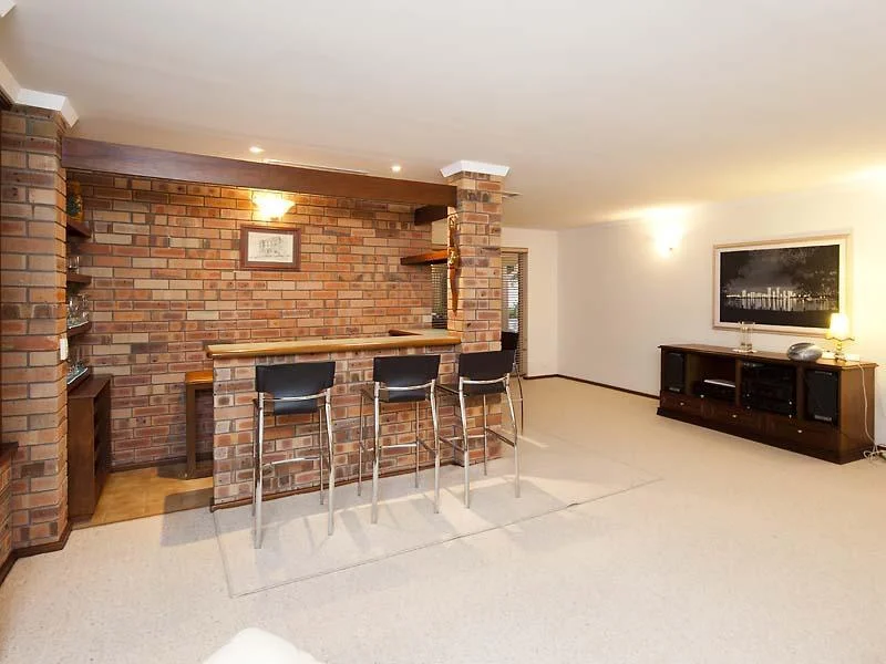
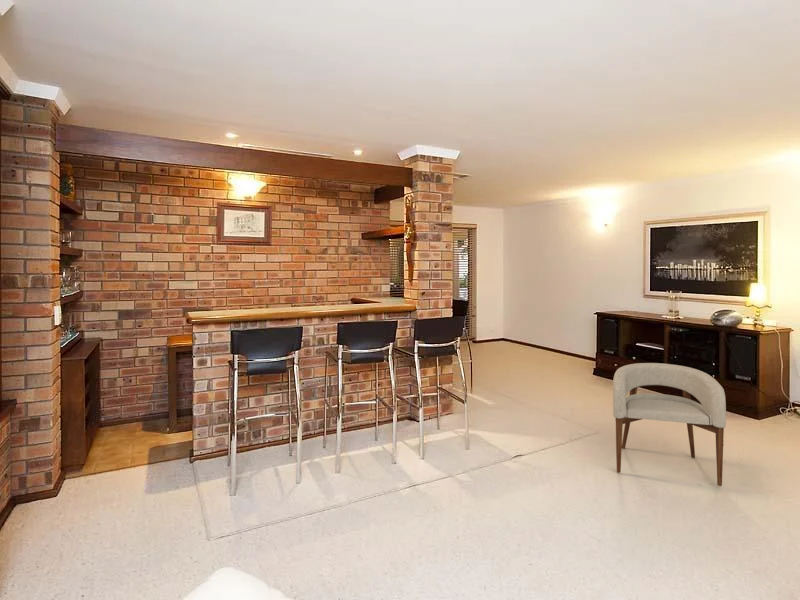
+ armchair [612,362,727,487]
